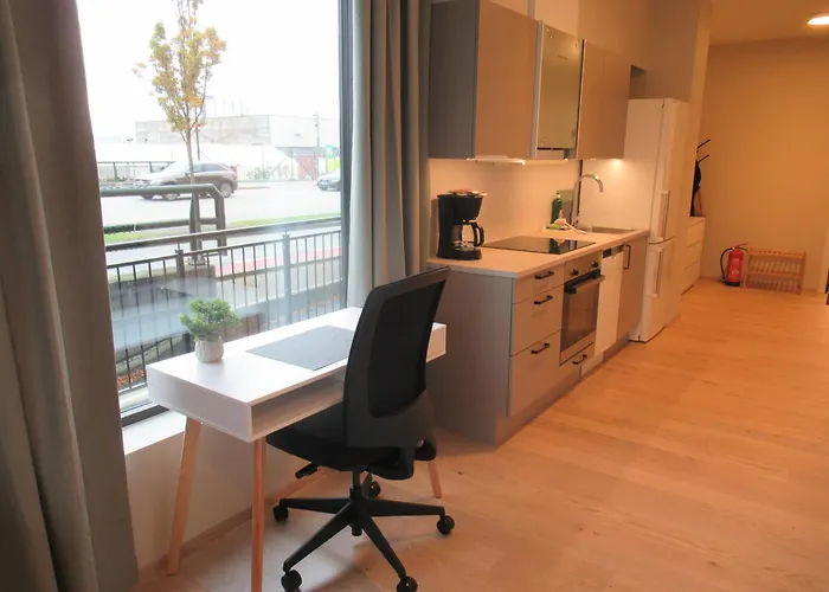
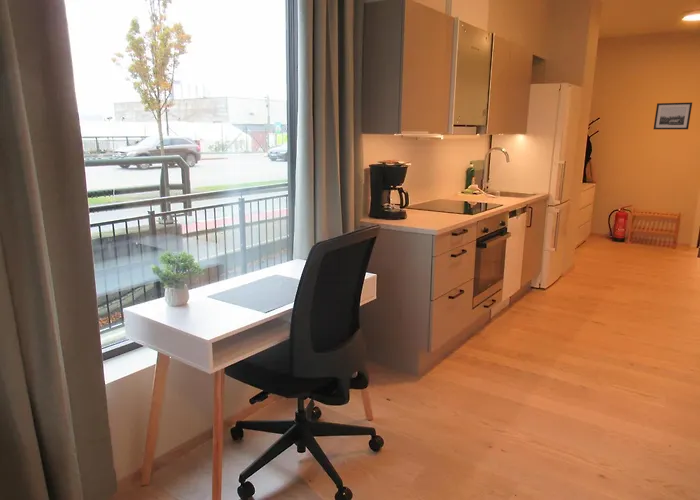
+ wall art [653,102,693,130]
